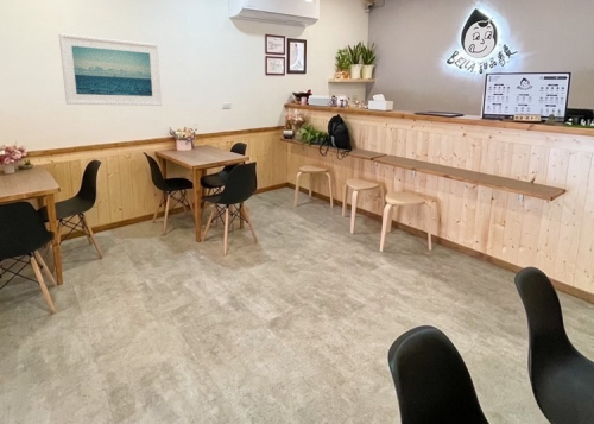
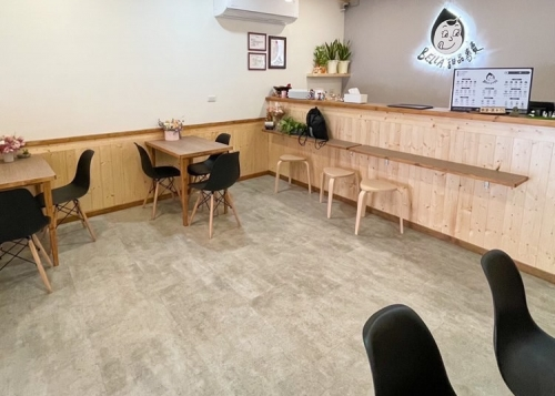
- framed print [58,32,163,107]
